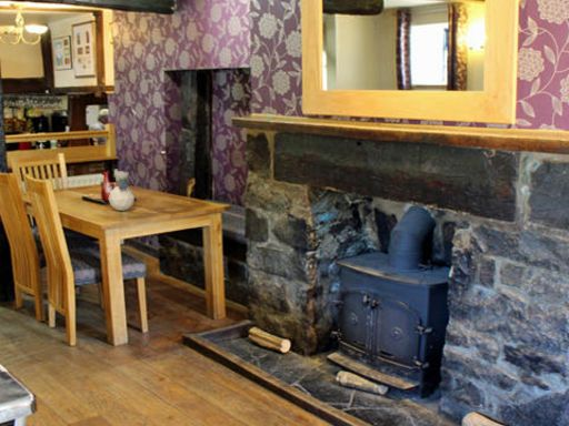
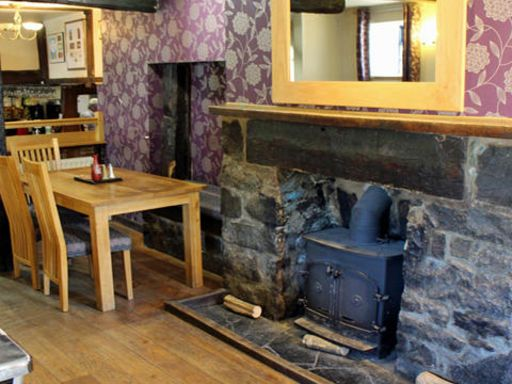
- potted flower [108,169,136,212]
